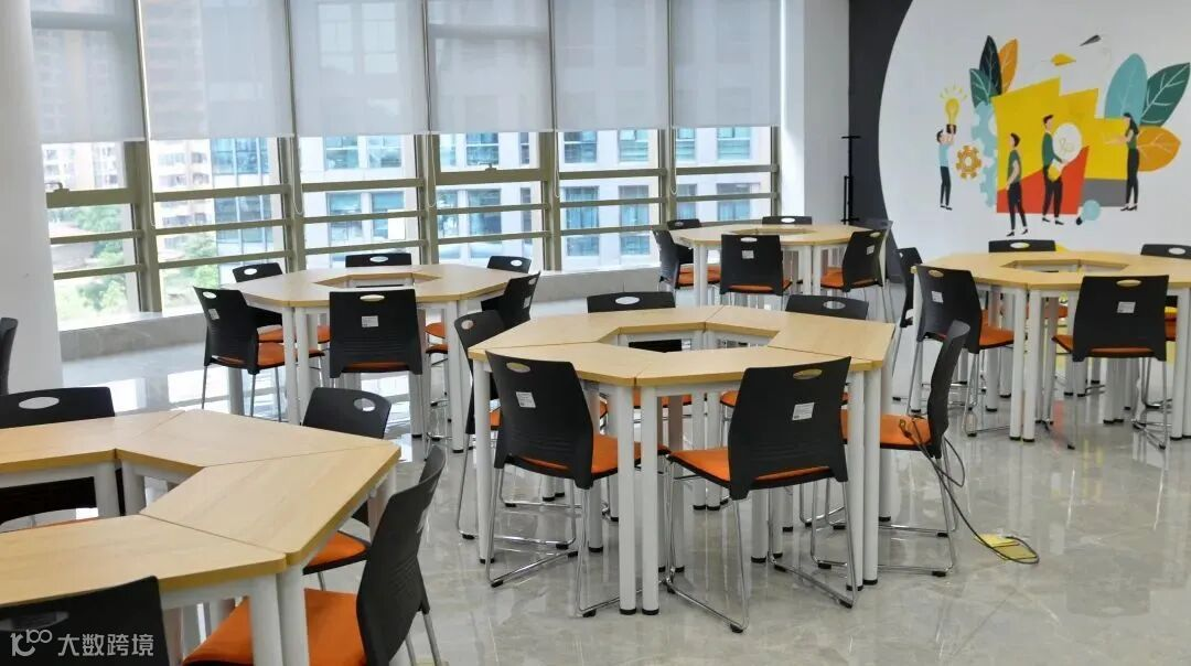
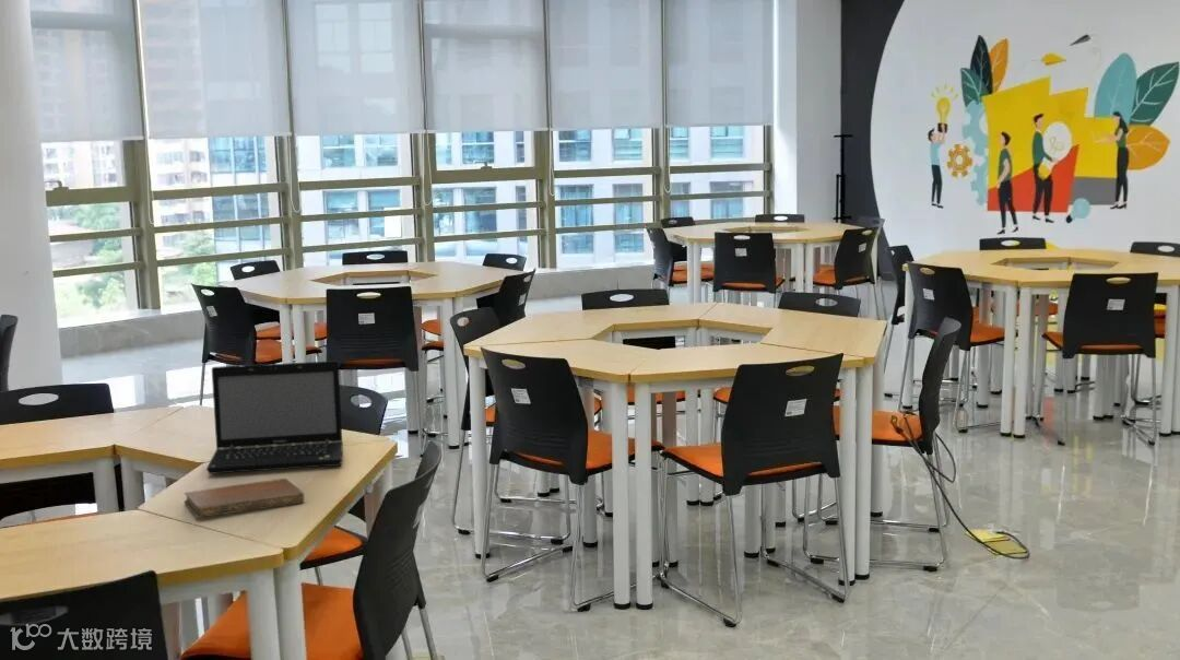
+ notebook [184,478,306,519]
+ laptop [205,360,344,475]
